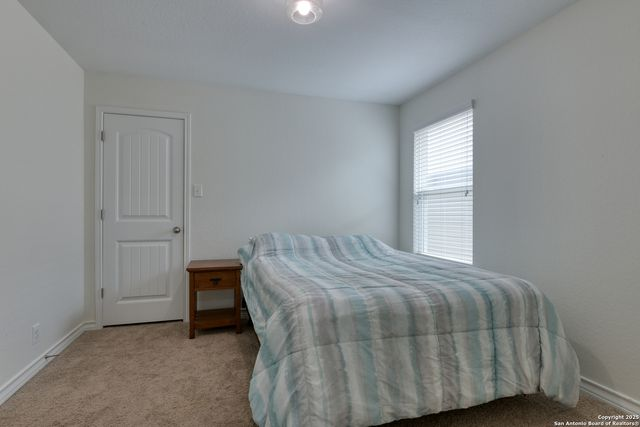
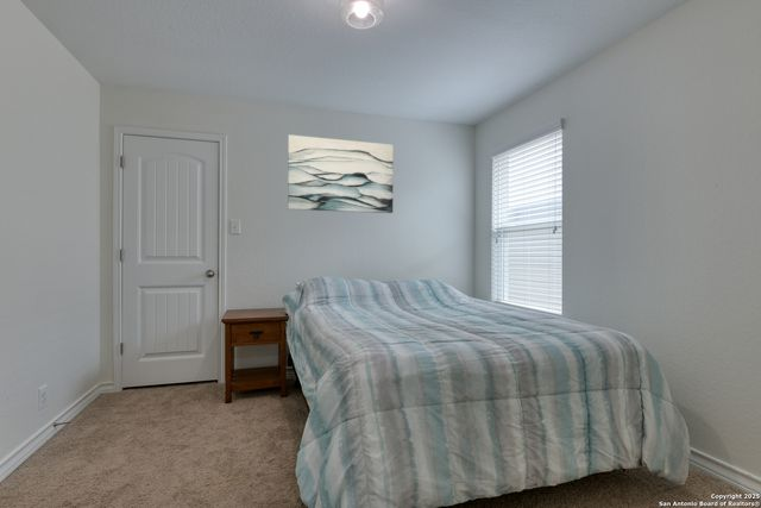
+ wall art [287,133,395,214]
